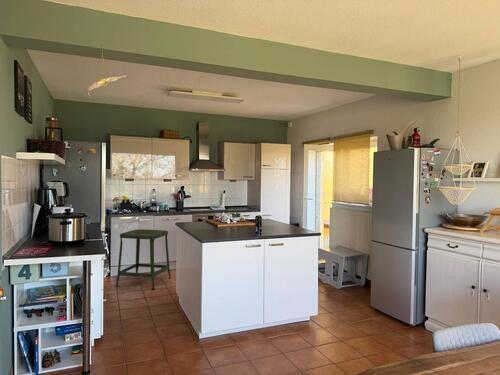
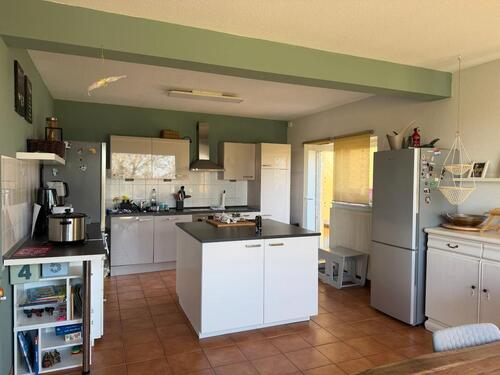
- stool [115,228,172,291]
